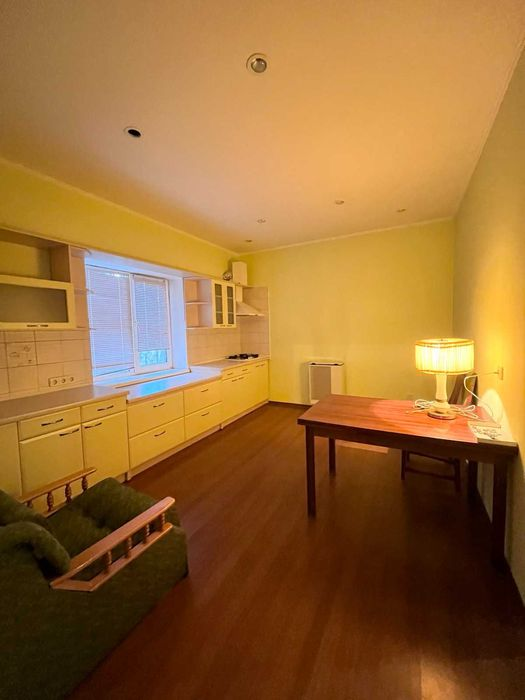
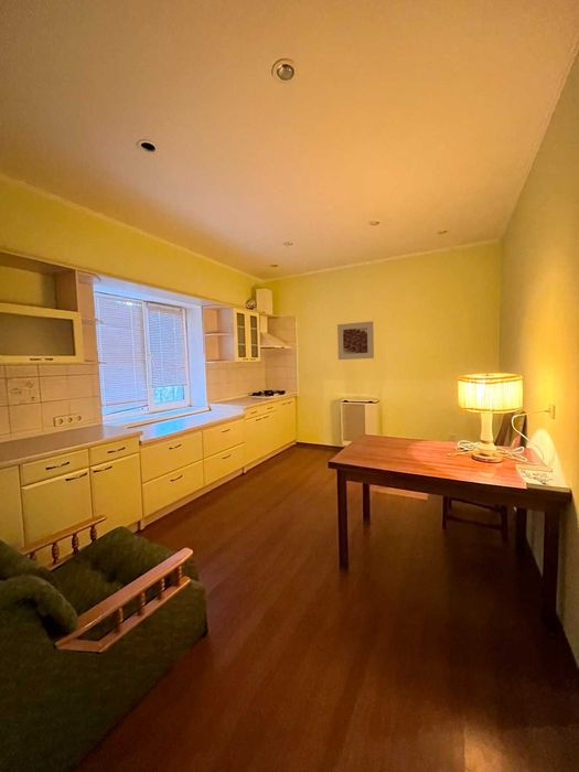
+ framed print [336,320,375,361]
